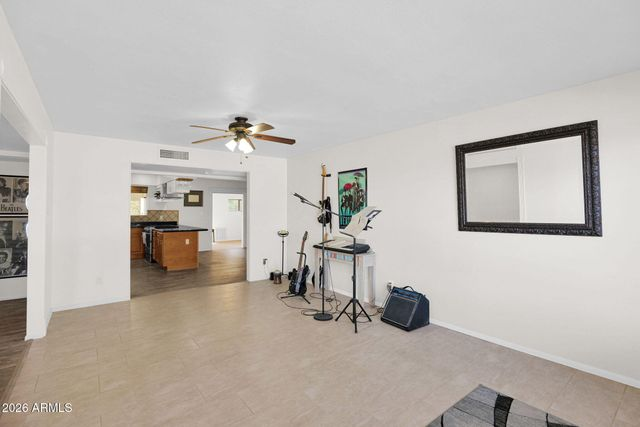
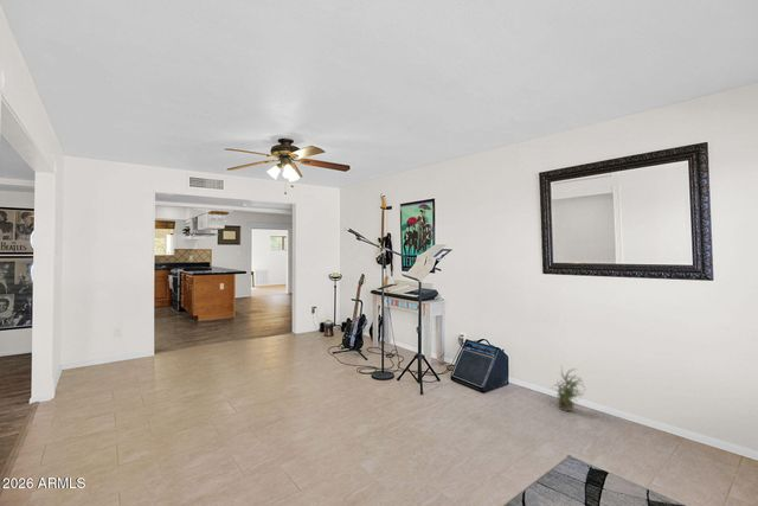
+ potted plant [548,364,586,412]
